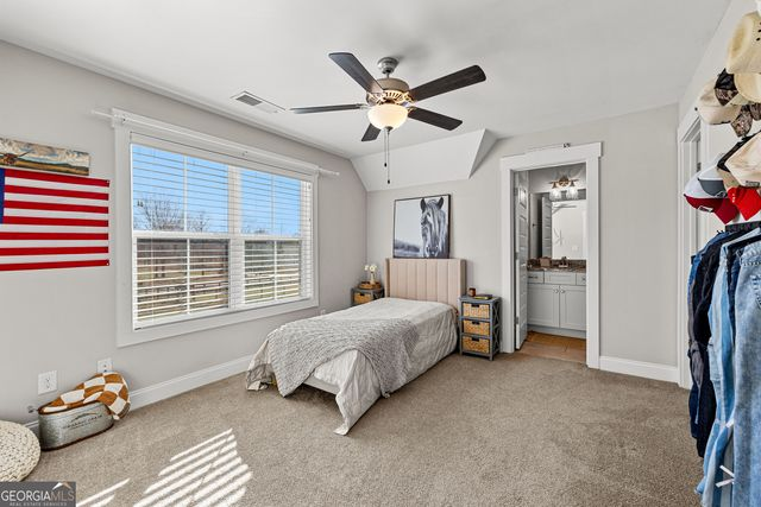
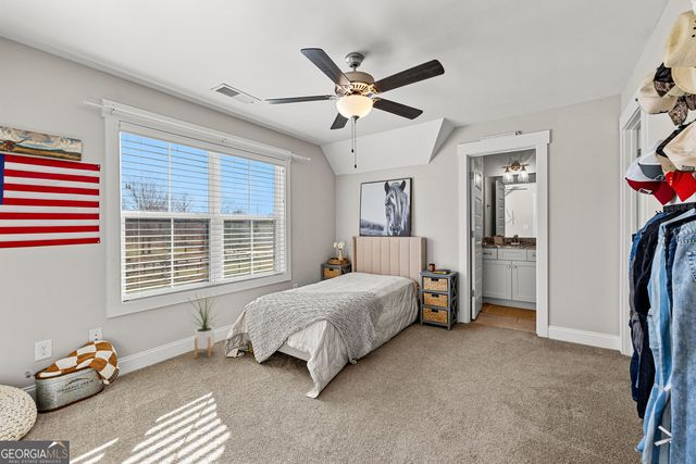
+ house plant [187,290,224,359]
